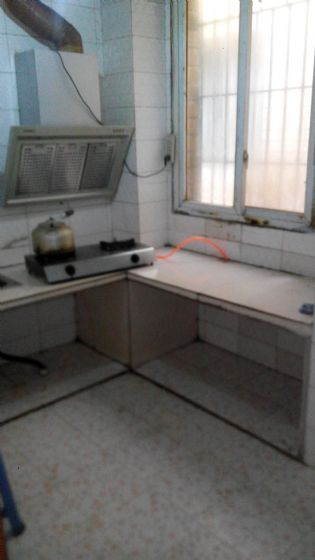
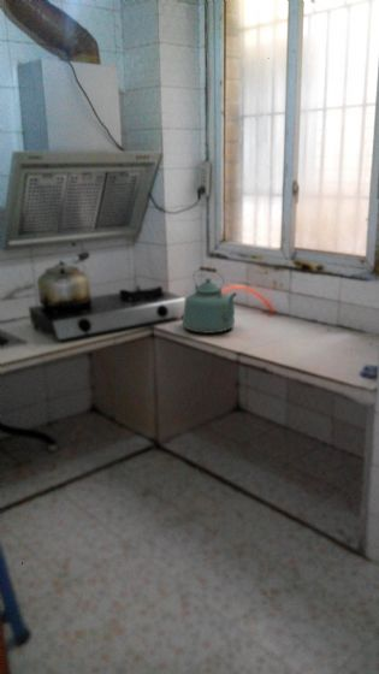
+ kettle [180,265,238,335]
